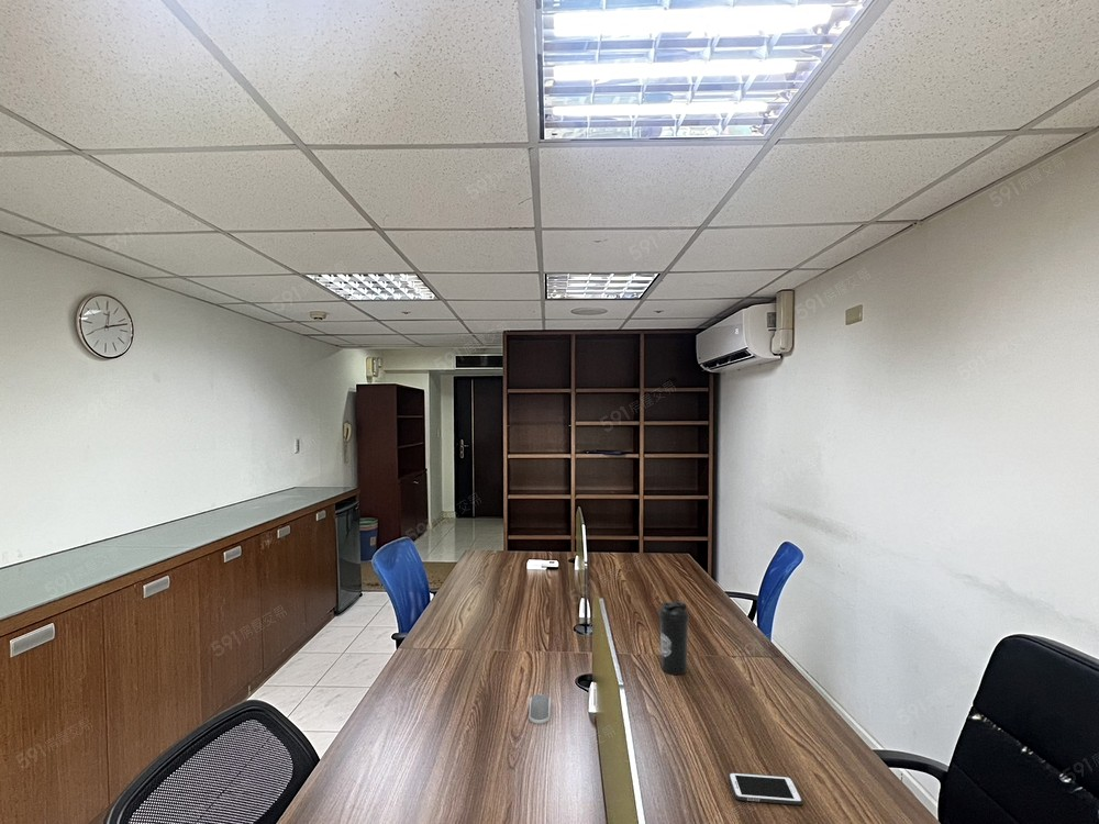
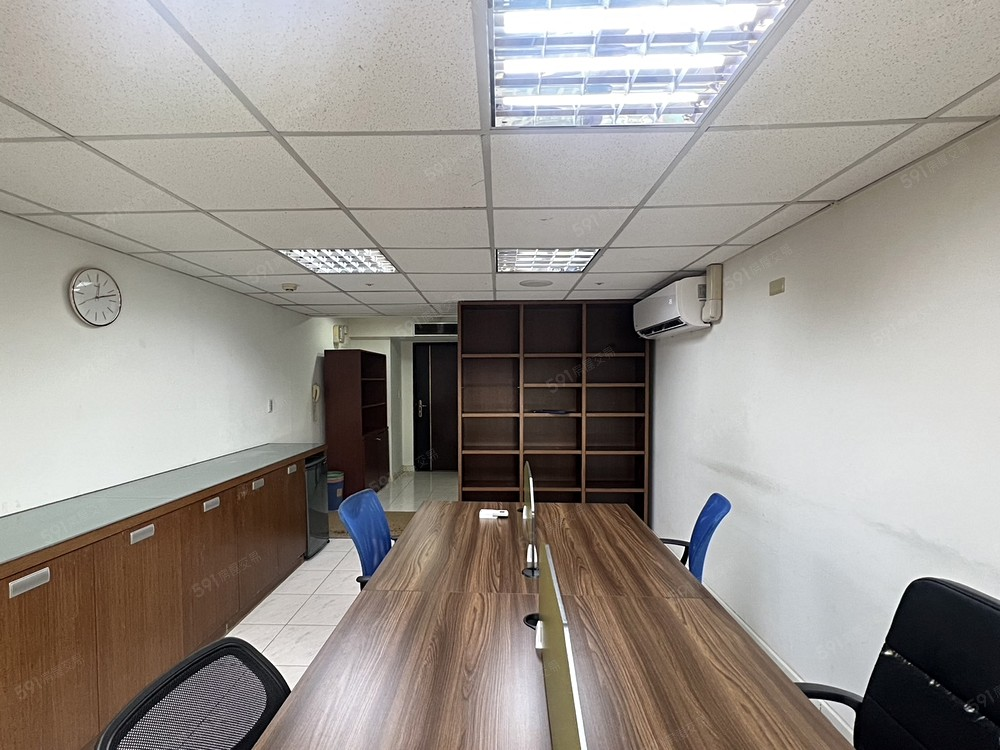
- water bottle [658,600,690,676]
- computer mouse [528,693,552,725]
- cell phone [728,771,803,805]
